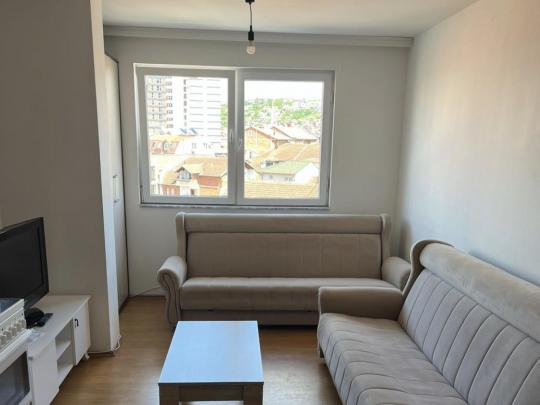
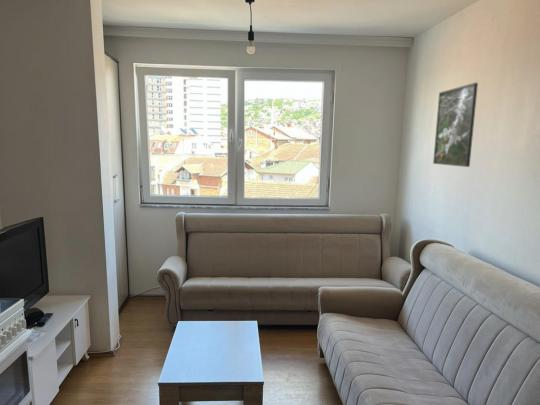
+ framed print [432,82,479,168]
